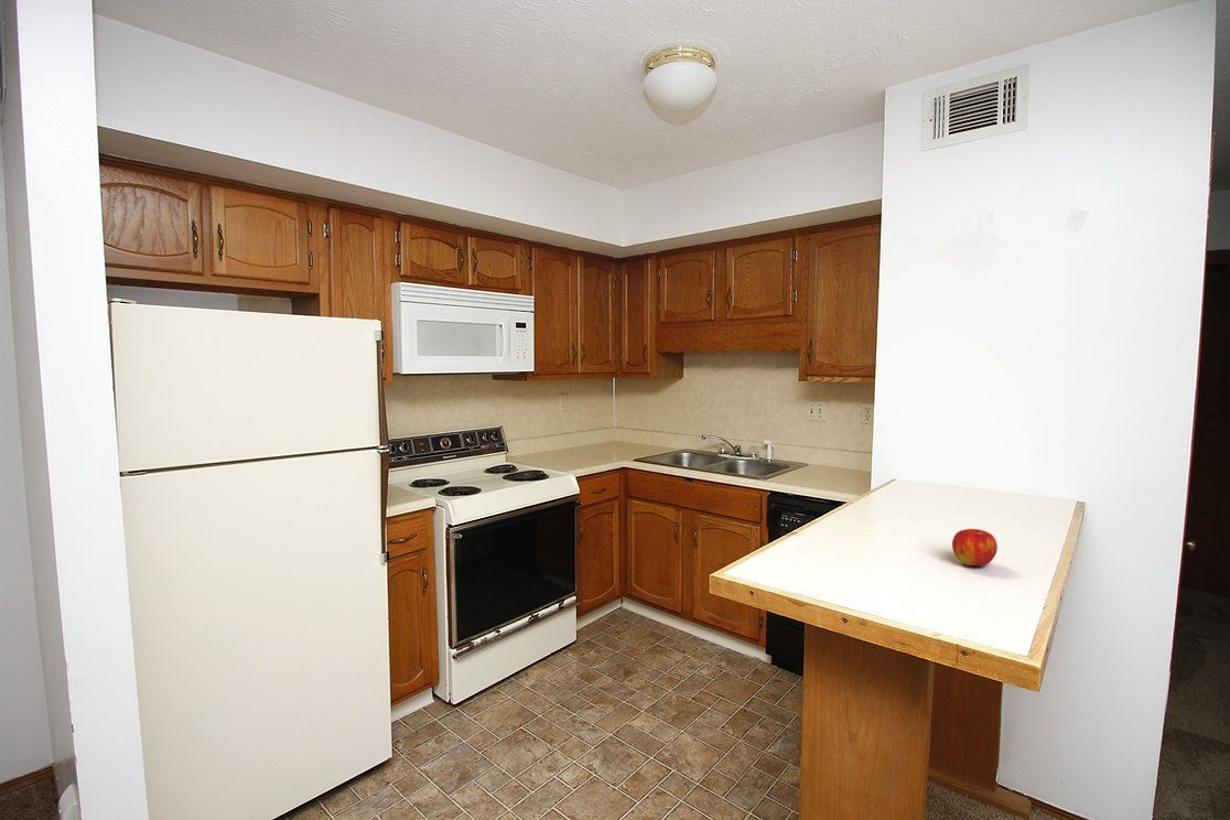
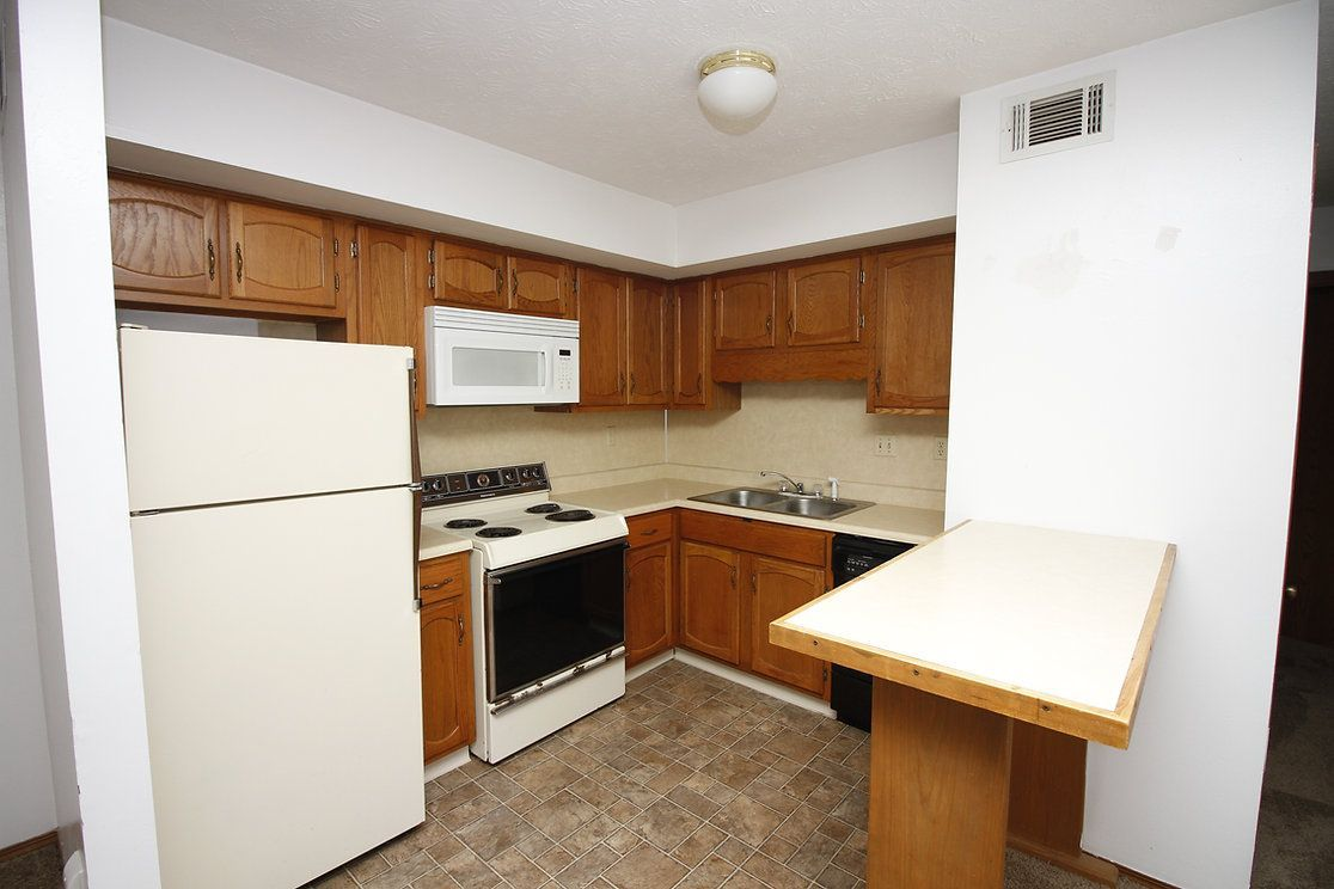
- apple [951,528,999,567]
